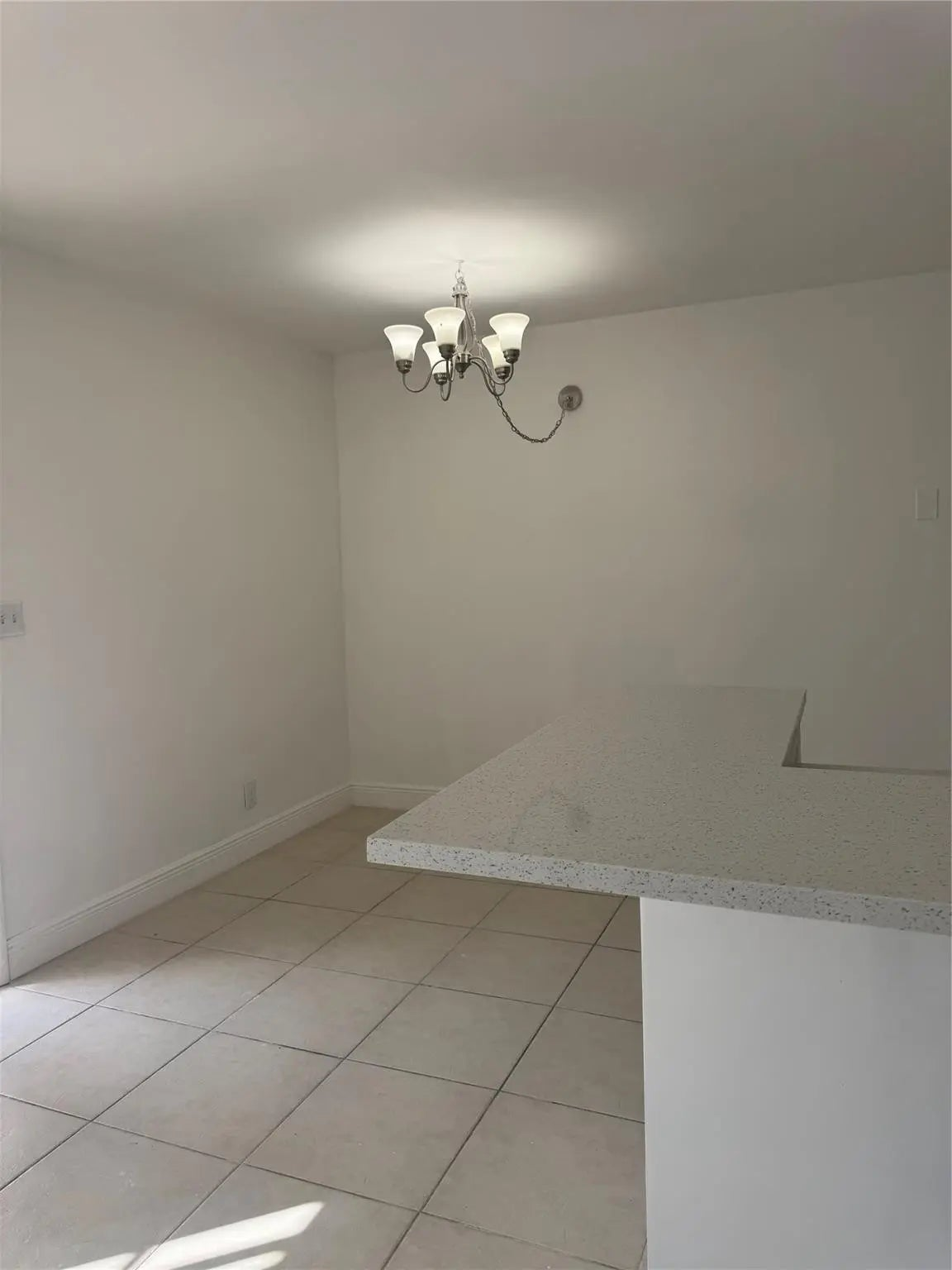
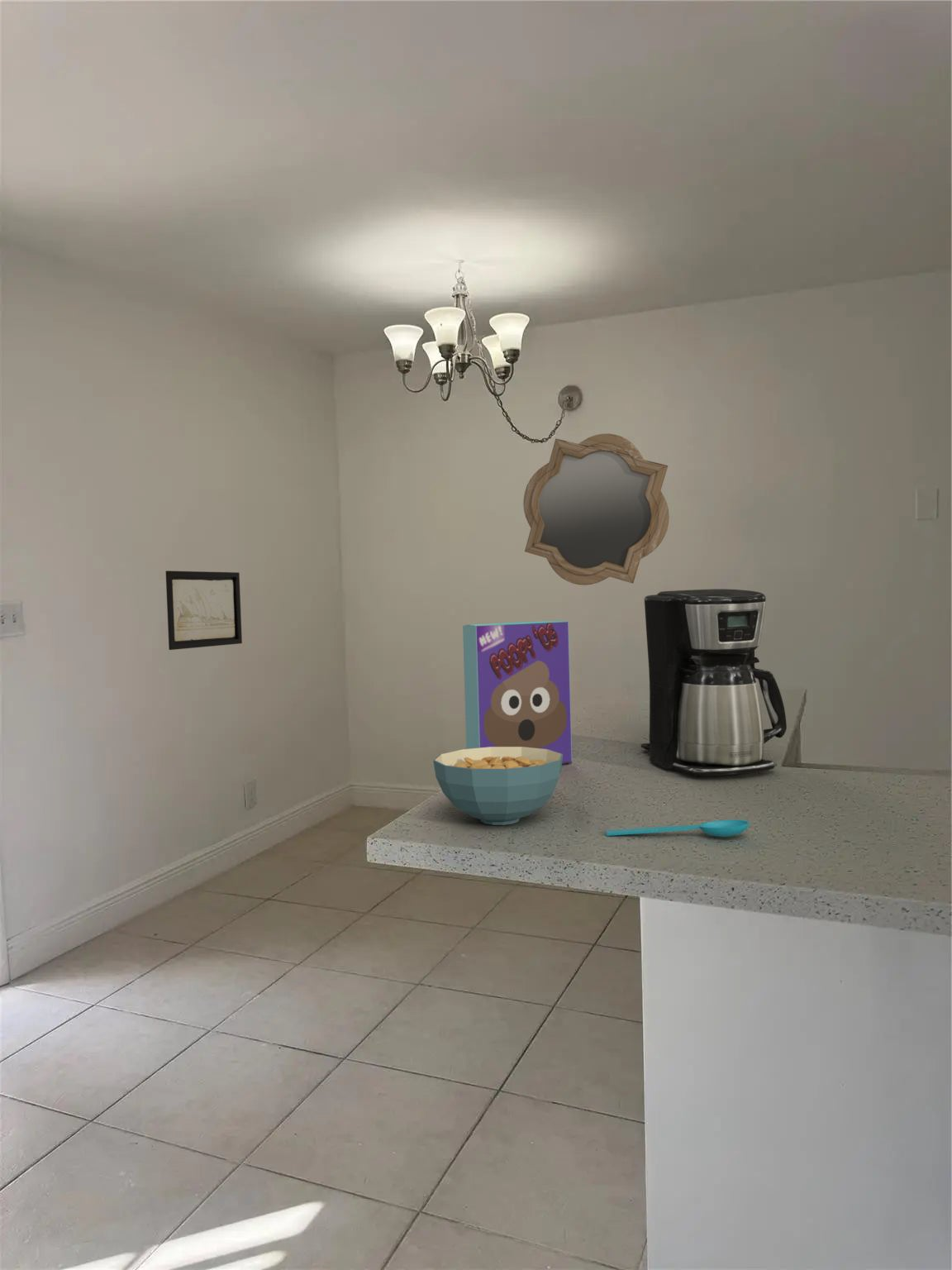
+ spoon [606,819,750,838]
+ coffee maker [640,588,788,777]
+ cereal box [462,620,573,765]
+ wall art [165,570,243,651]
+ mirror [522,433,670,586]
+ cereal bowl [432,747,563,826]
